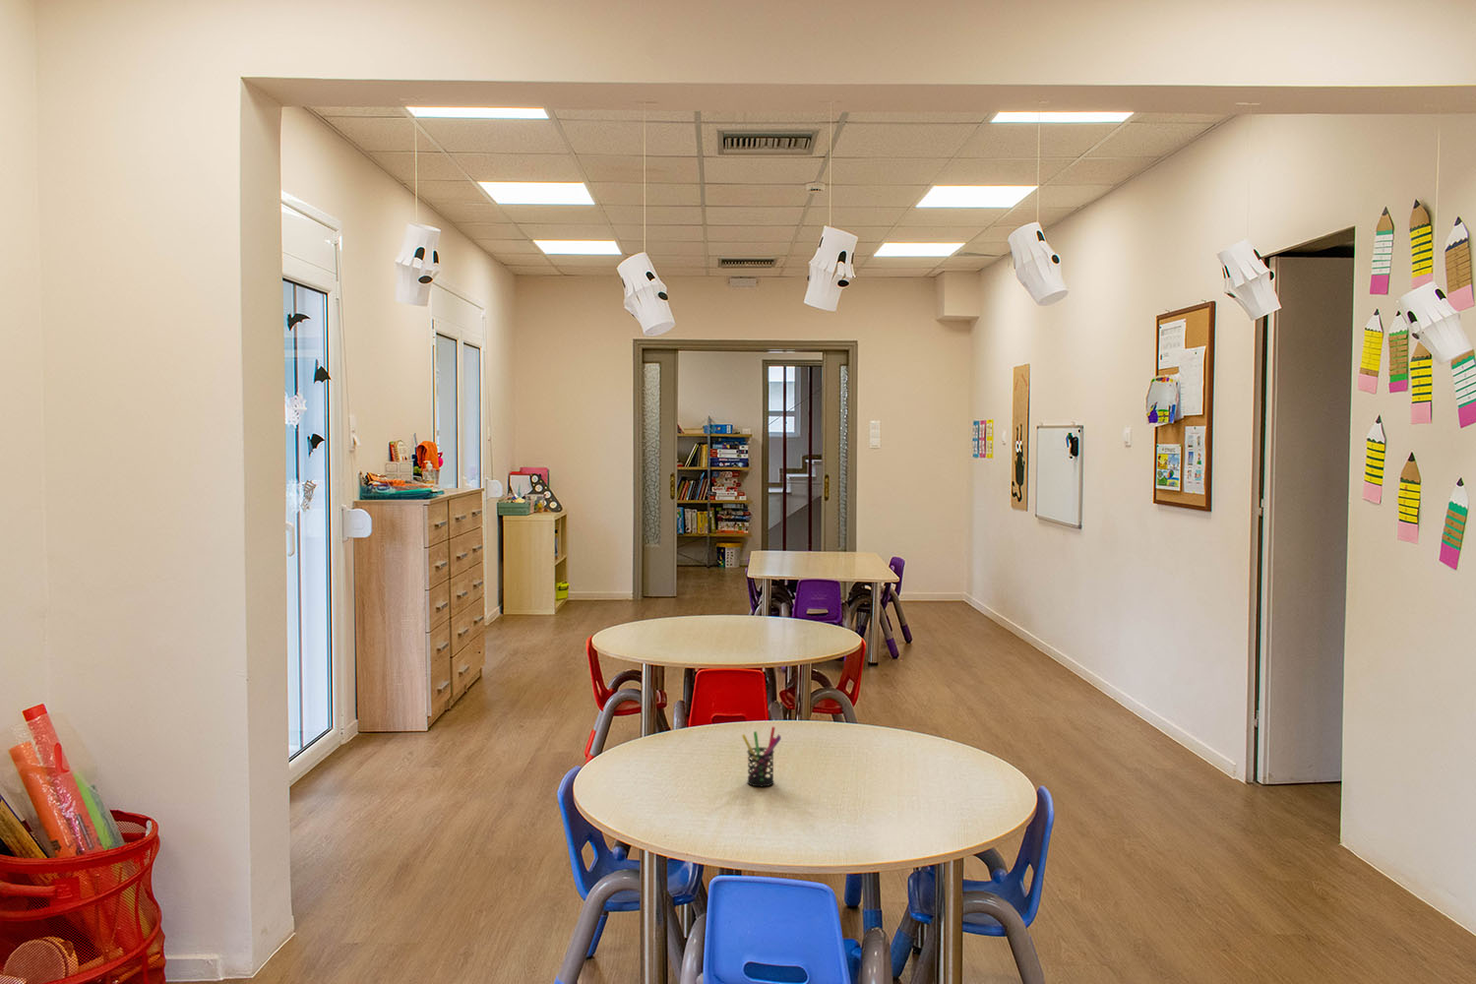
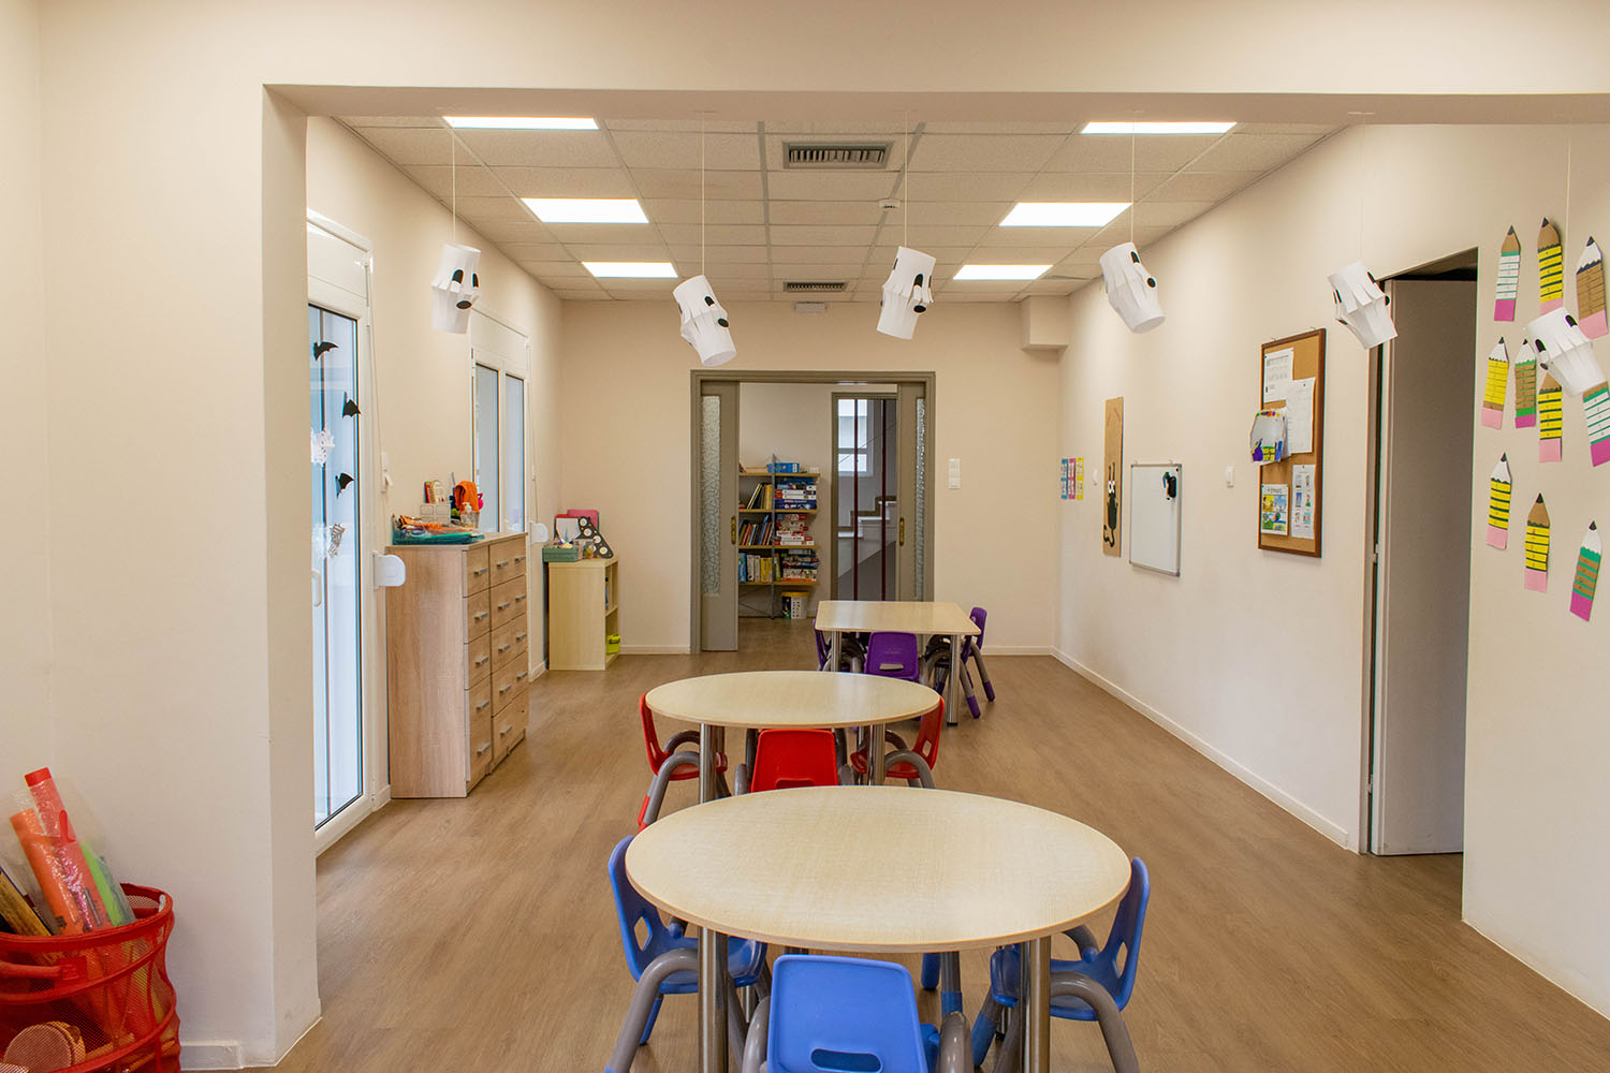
- pen holder [741,725,782,789]
